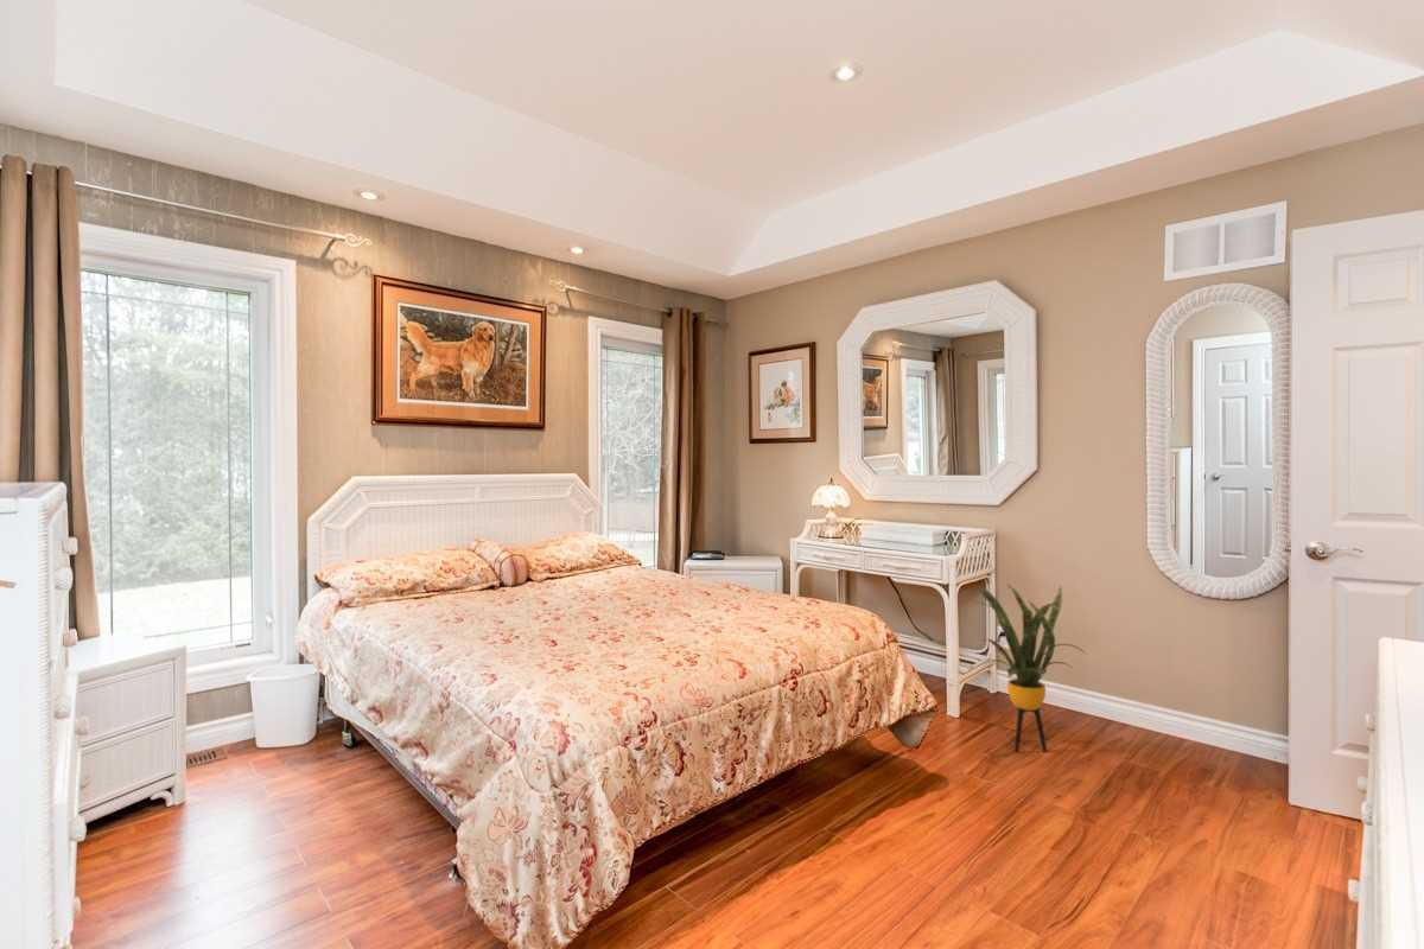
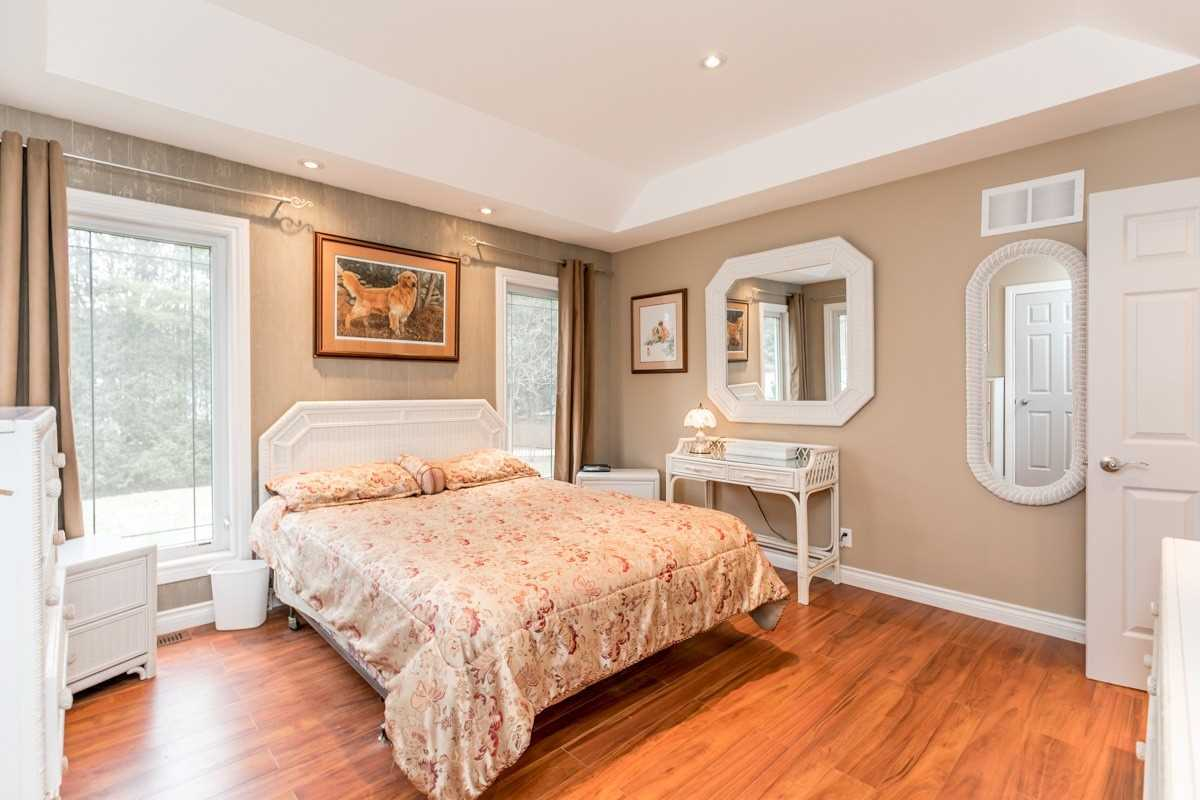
- house plant [972,580,1089,752]
